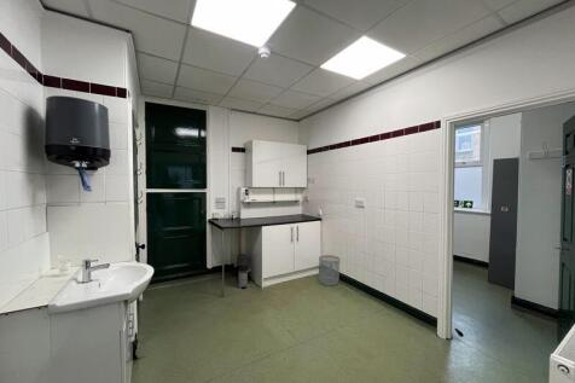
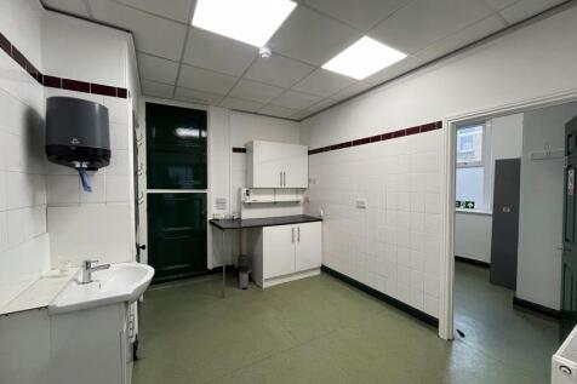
- waste bin [318,254,341,286]
